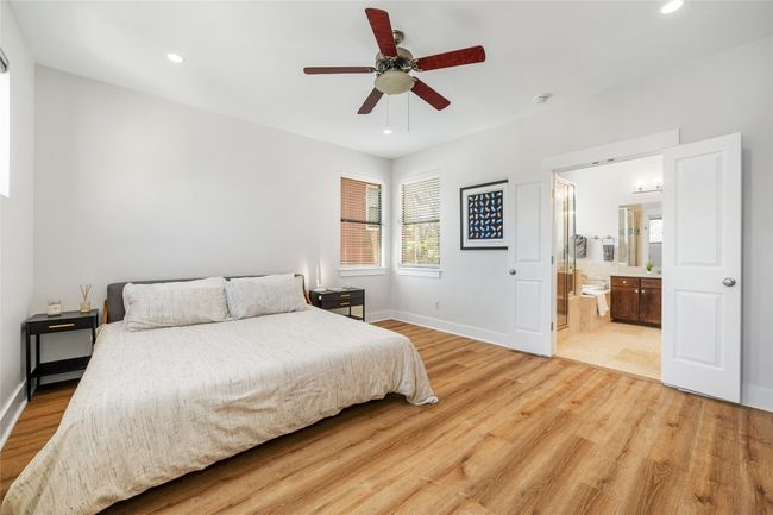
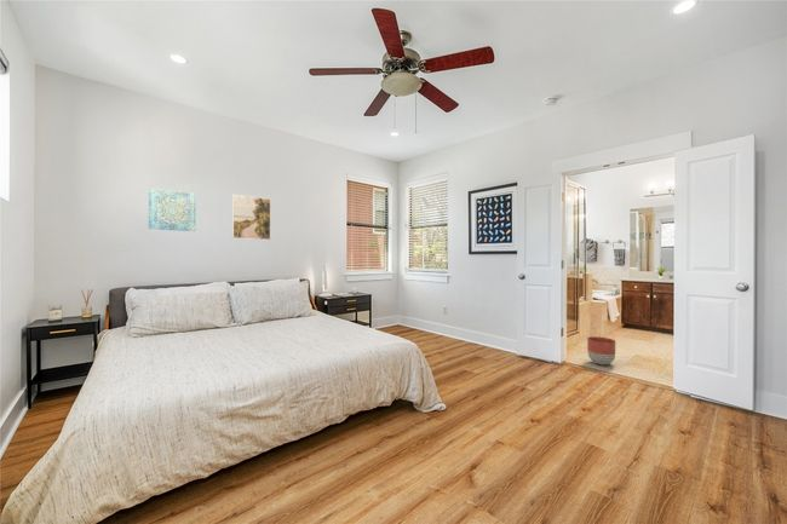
+ wall art [148,188,197,232]
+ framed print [231,194,271,241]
+ planter [586,335,616,365]
